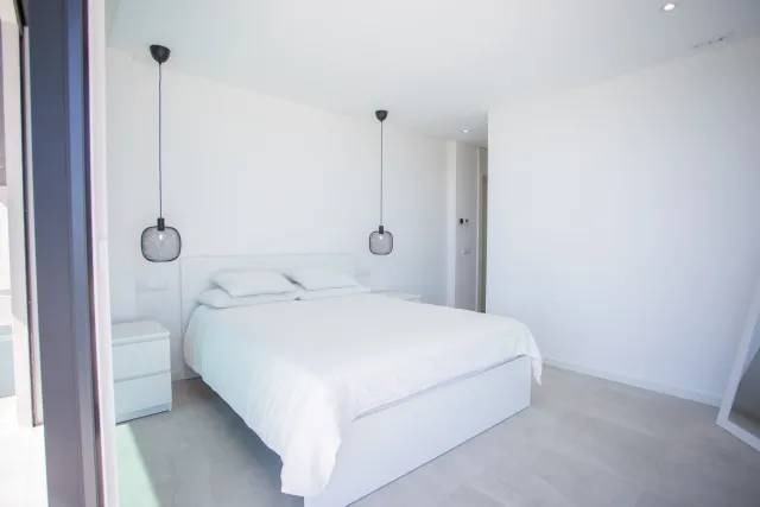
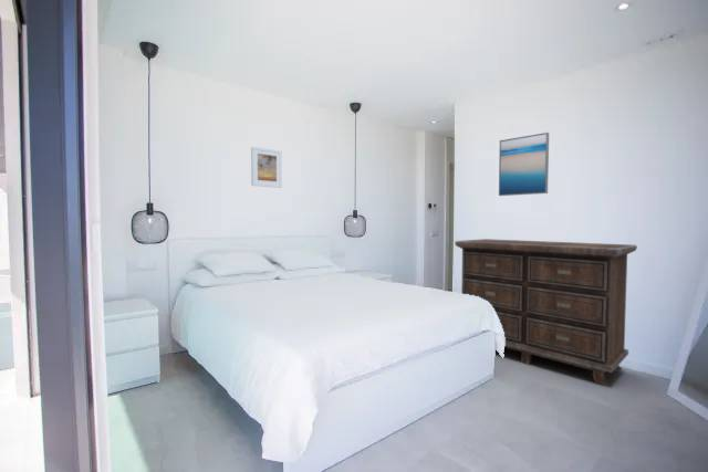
+ wall art [498,132,550,197]
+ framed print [250,146,283,189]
+ dresser [454,238,638,388]
